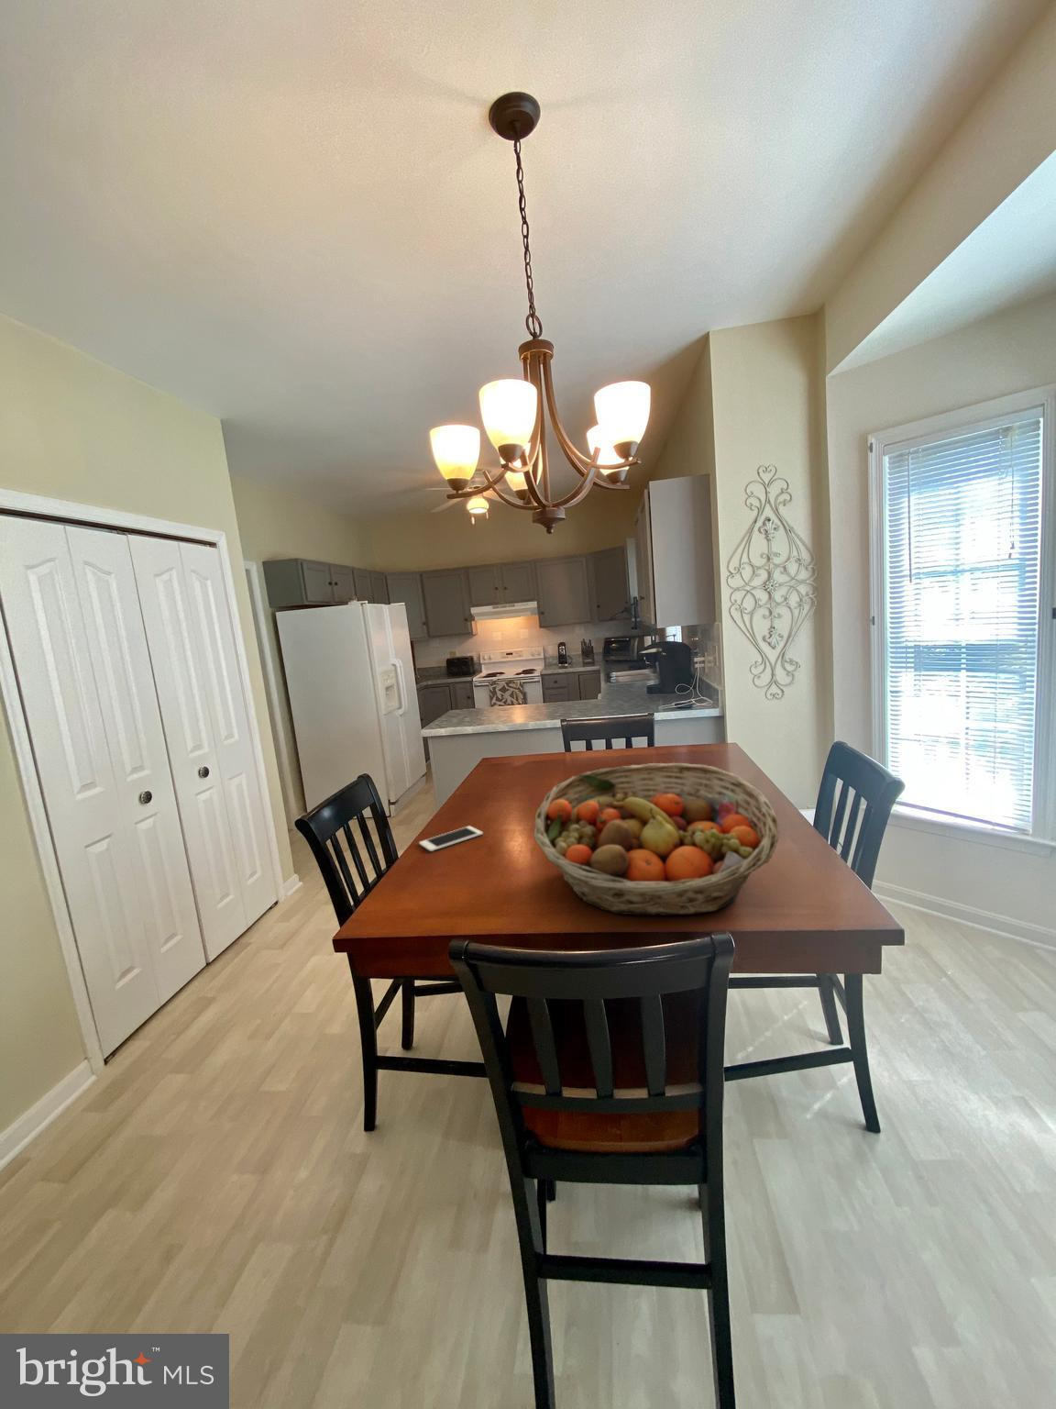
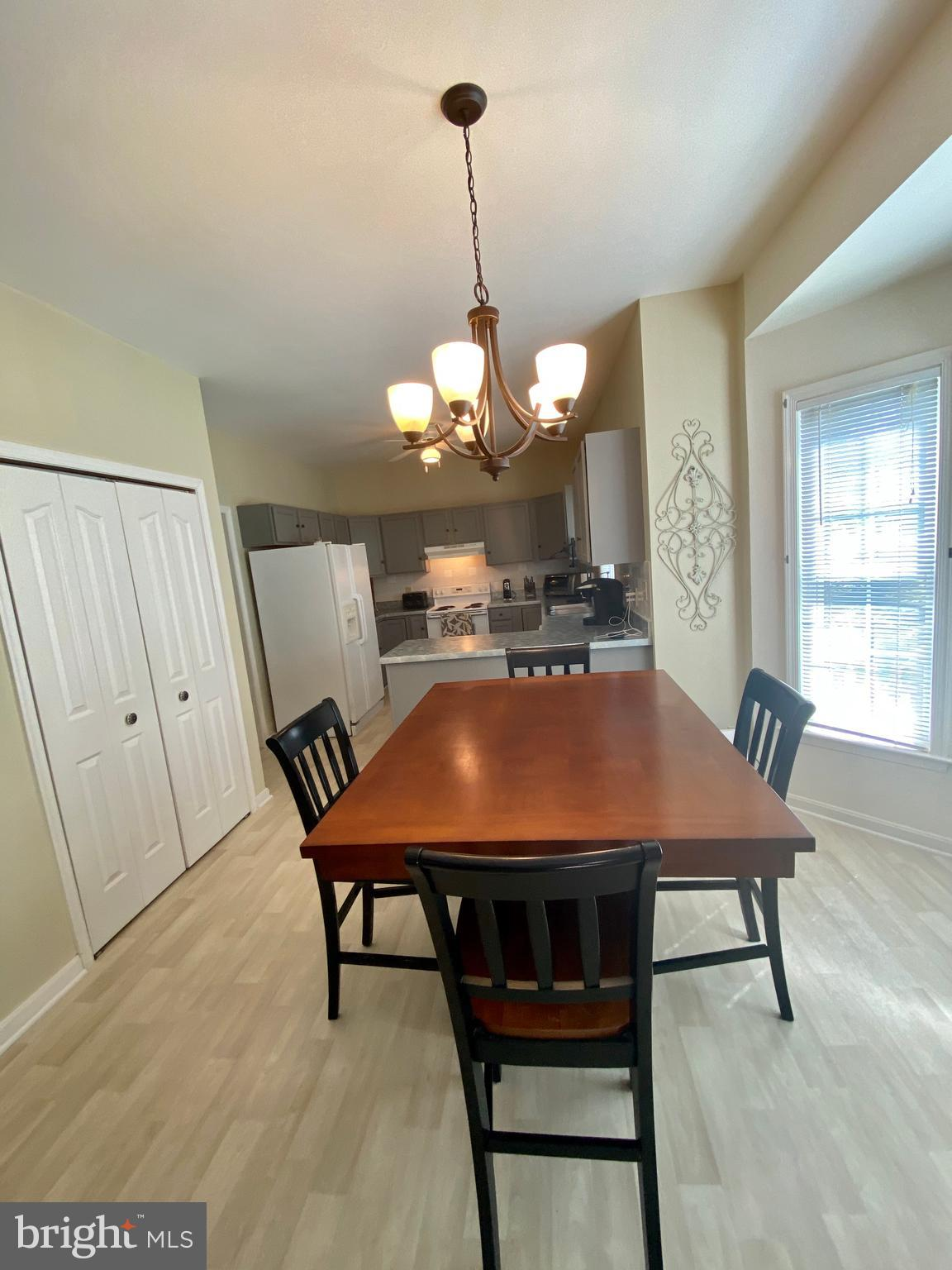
- cell phone [418,825,484,852]
- fruit basket [532,762,781,916]
